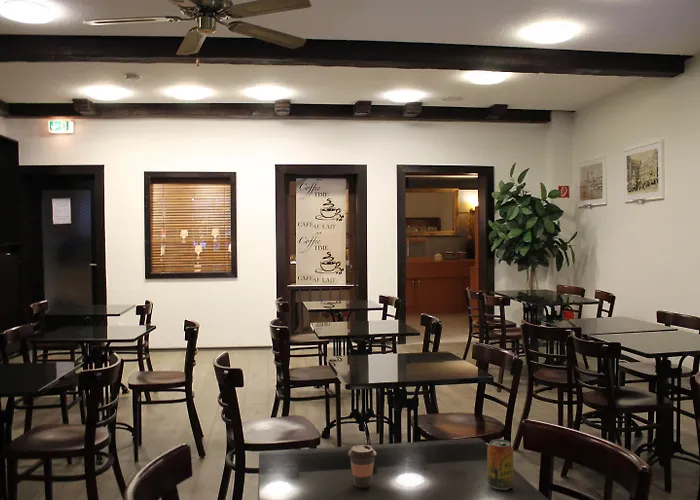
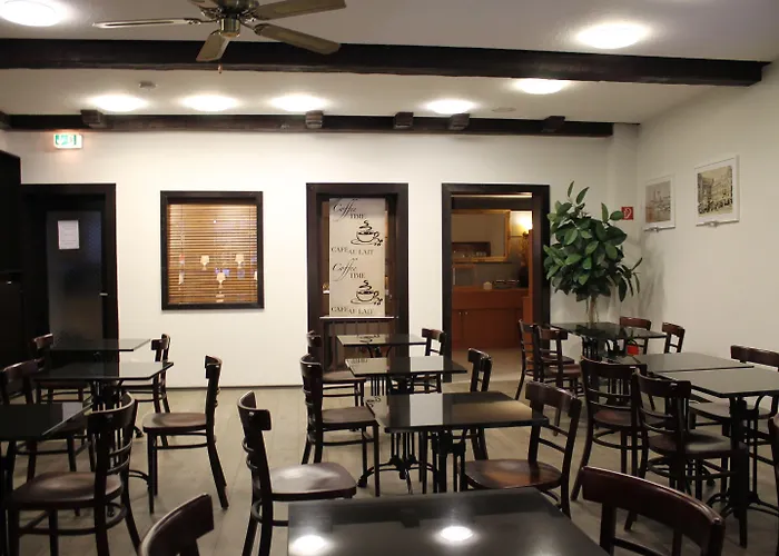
- coffee cup [347,444,377,489]
- beverage can [486,438,514,491]
